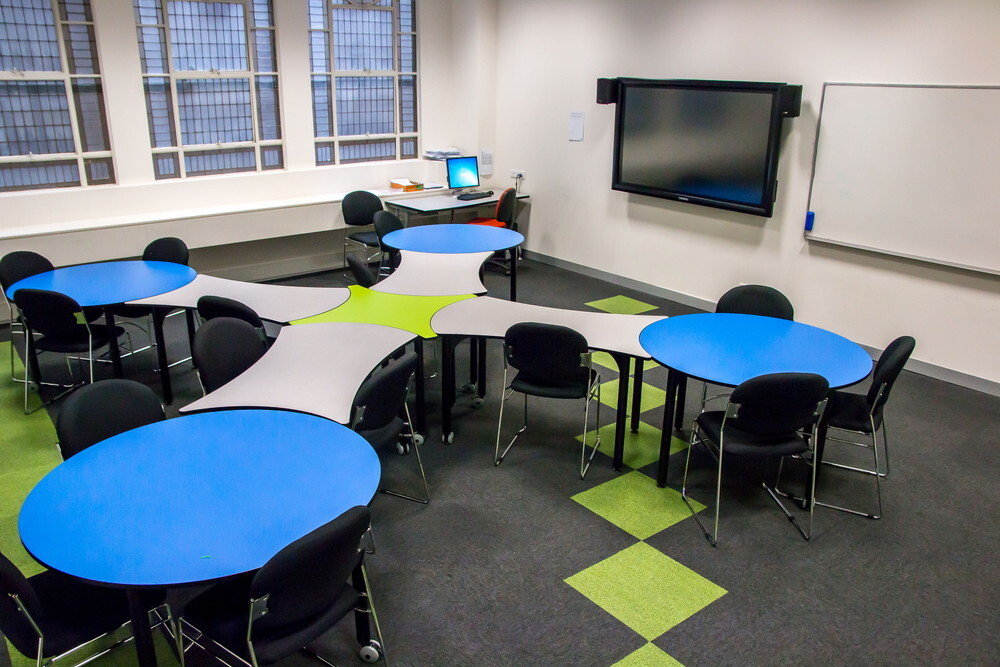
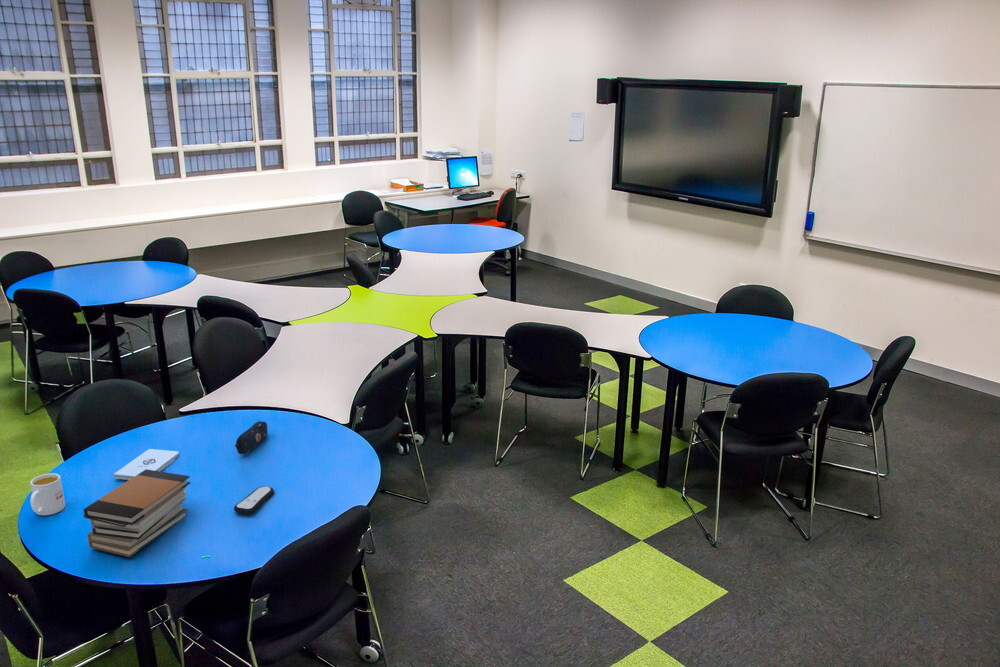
+ notepad [113,448,180,481]
+ remote control [233,485,275,515]
+ mug [29,472,66,516]
+ book stack [83,469,191,558]
+ pencil case [234,420,269,455]
